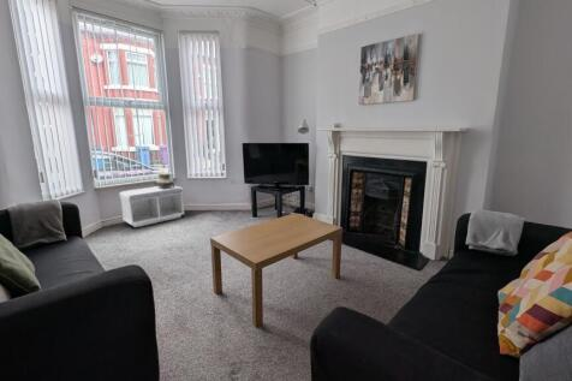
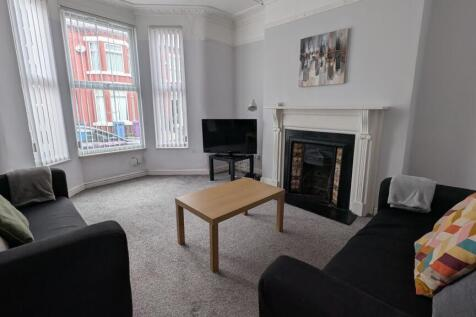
- bench [118,185,186,228]
- decorative urn [154,163,175,189]
